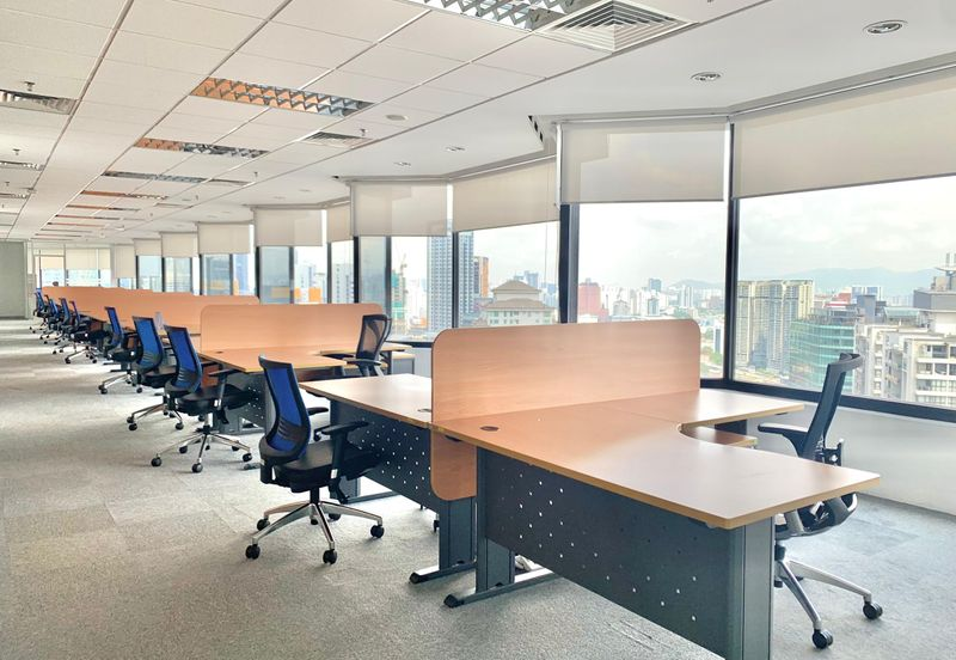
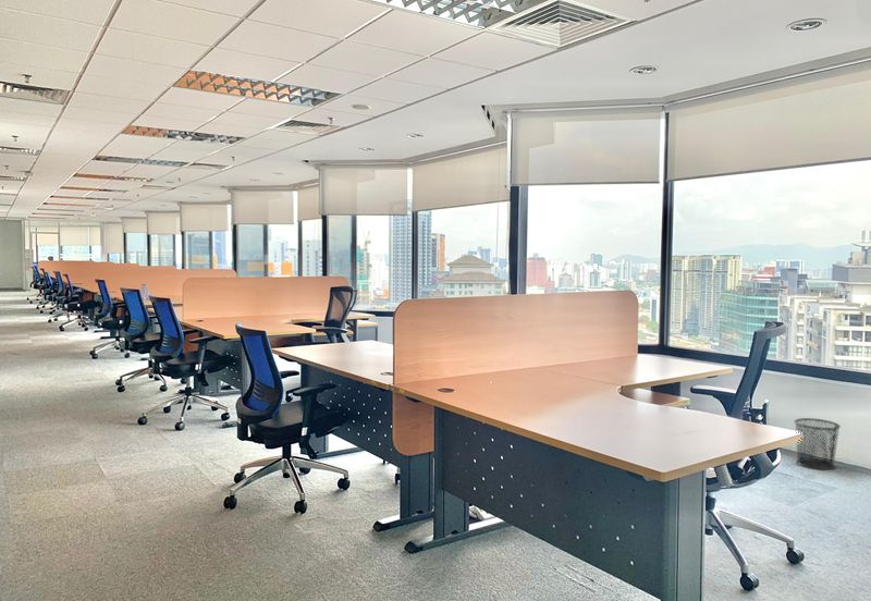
+ waste bin [794,417,842,470]
